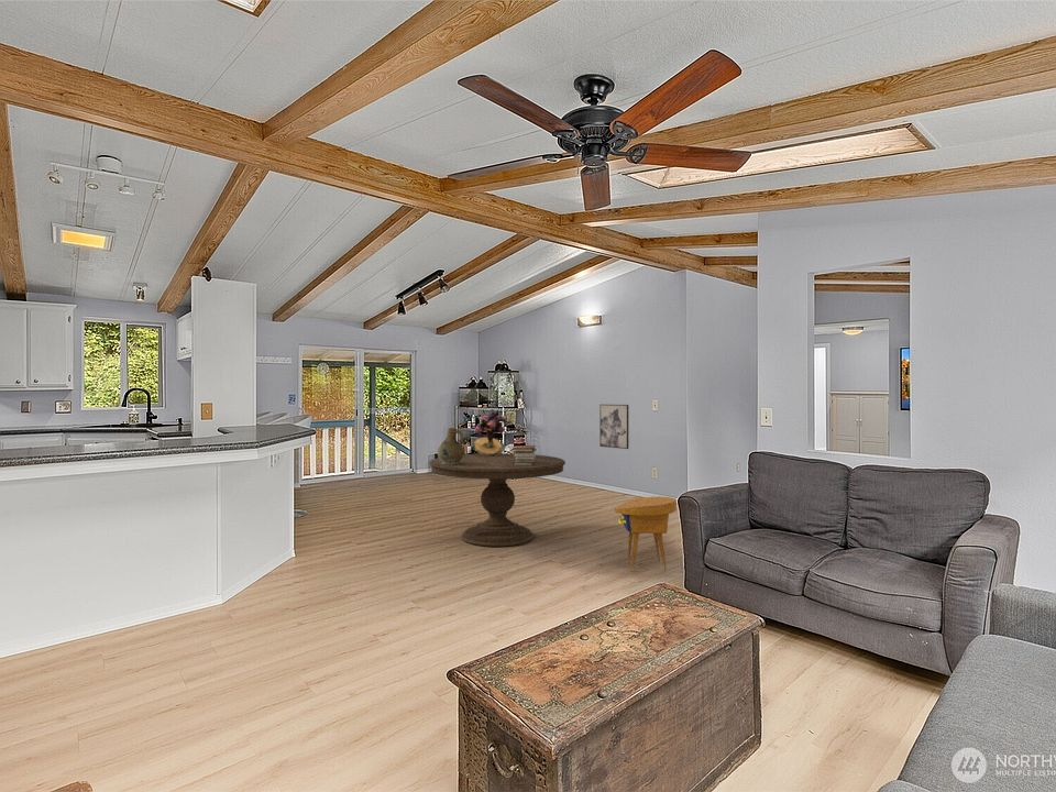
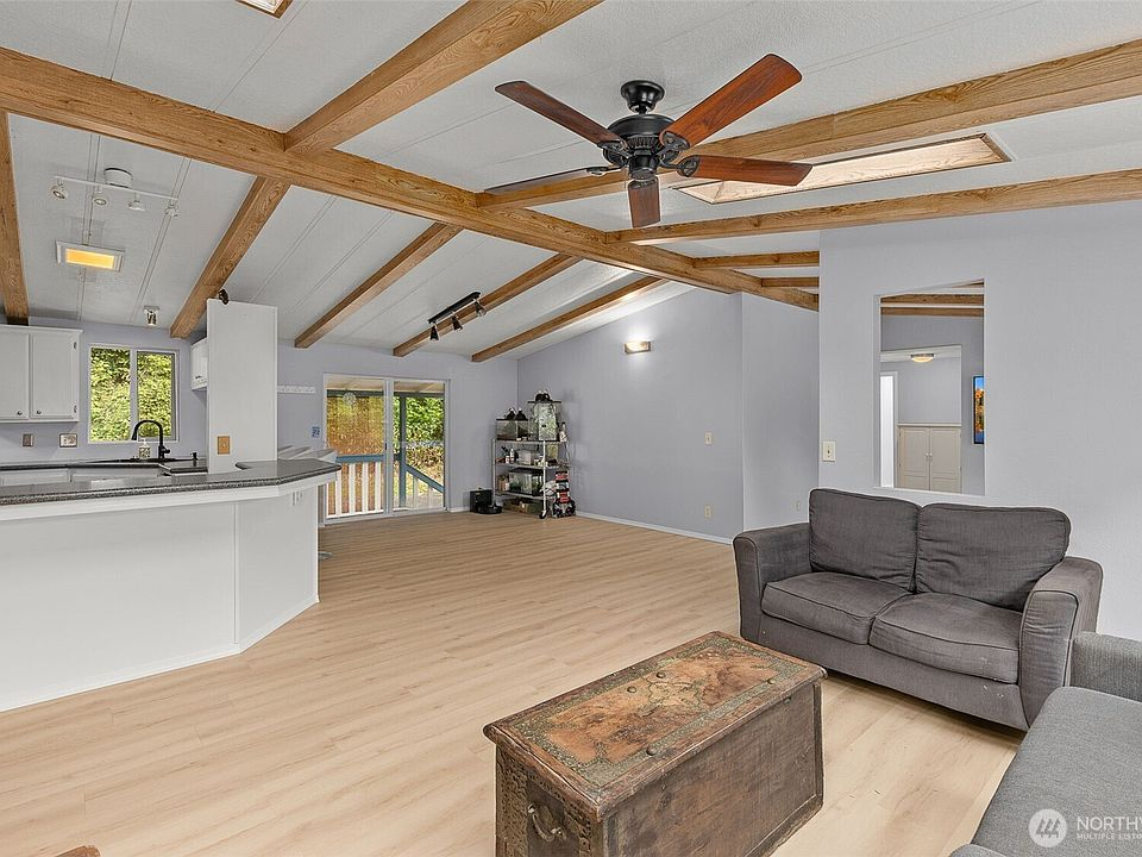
- dining table [428,452,566,548]
- bouquet [471,408,508,457]
- wall art [598,404,629,450]
- ceramic jug [437,427,465,464]
- book stack [512,444,537,465]
- side table [614,496,678,572]
